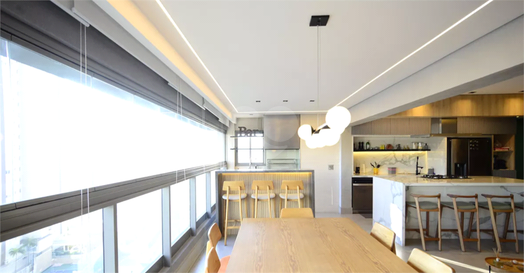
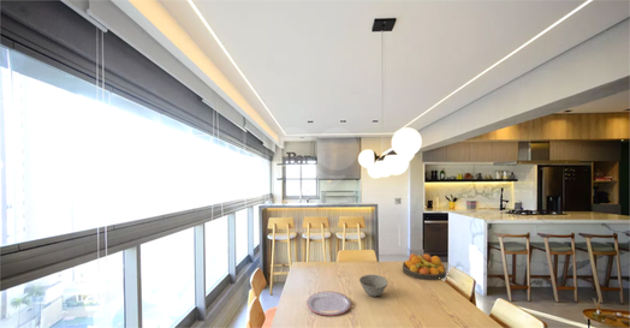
+ plate [305,290,352,317]
+ bowl [358,274,388,298]
+ fruit bowl [402,252,447,281]
